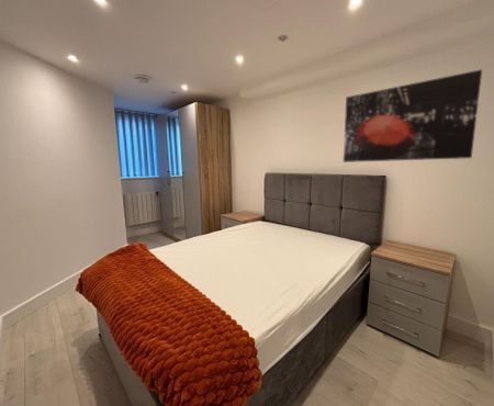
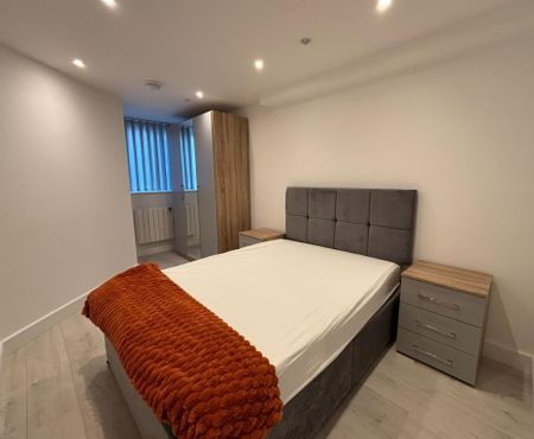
- wall art [343,68,483,163]
